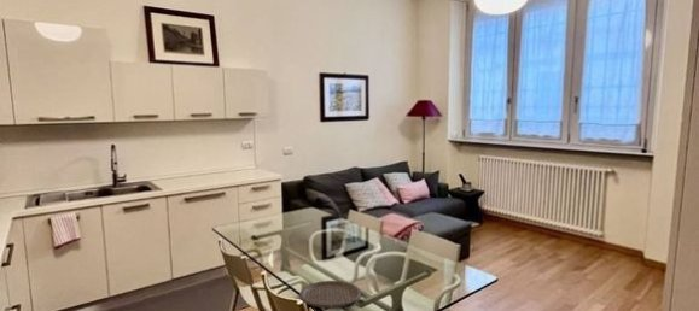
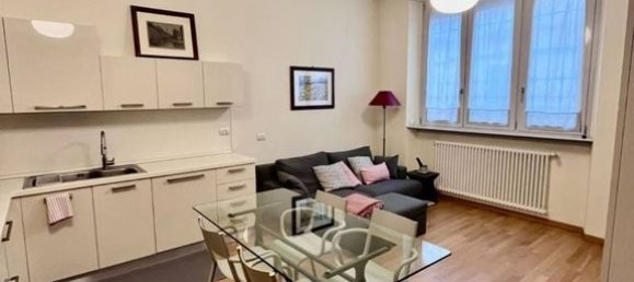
- plate [298,280,361,309]
